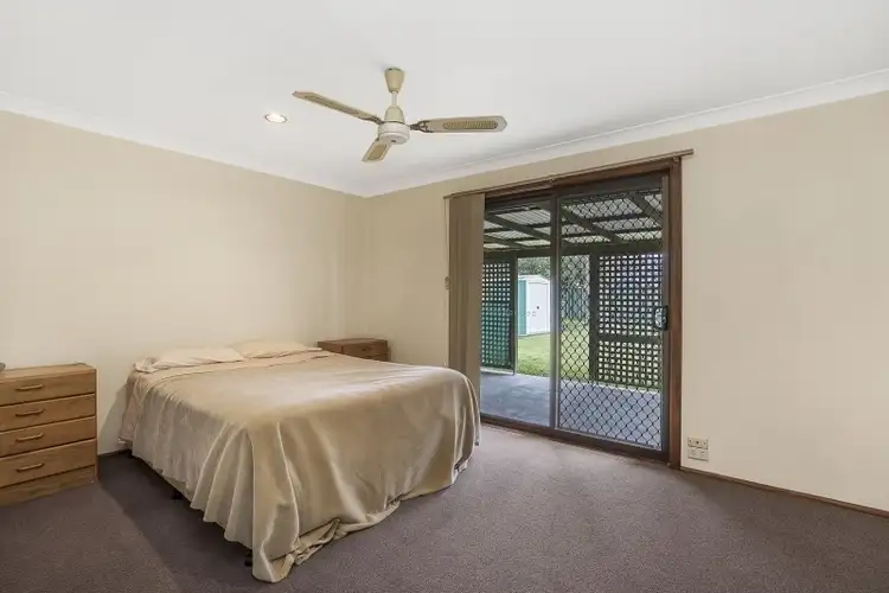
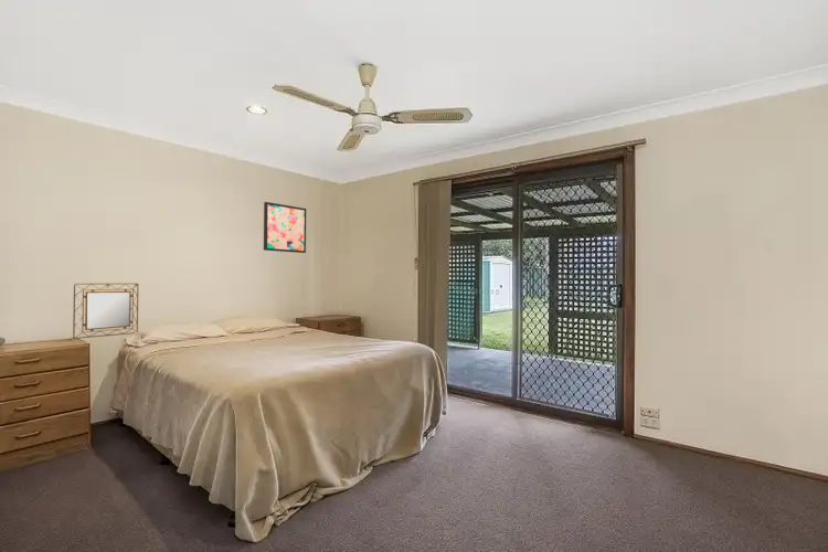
+ home mirror [72,282,139,340]
+ wall art [263,201,307,254]
